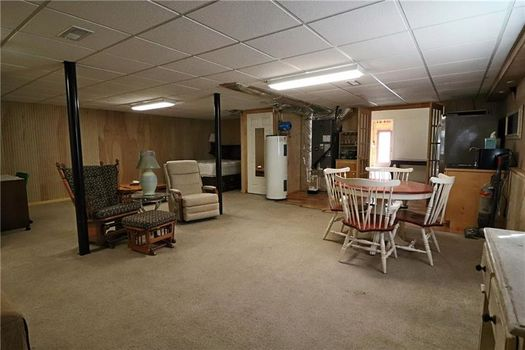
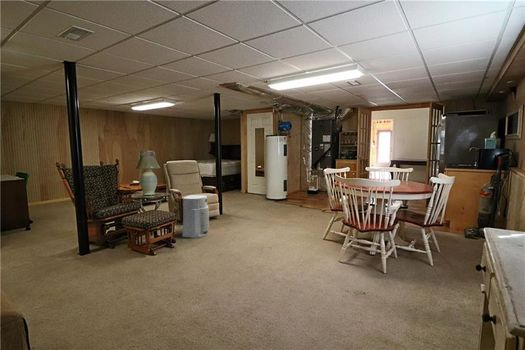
+ air purifier [181,194,210,239]
